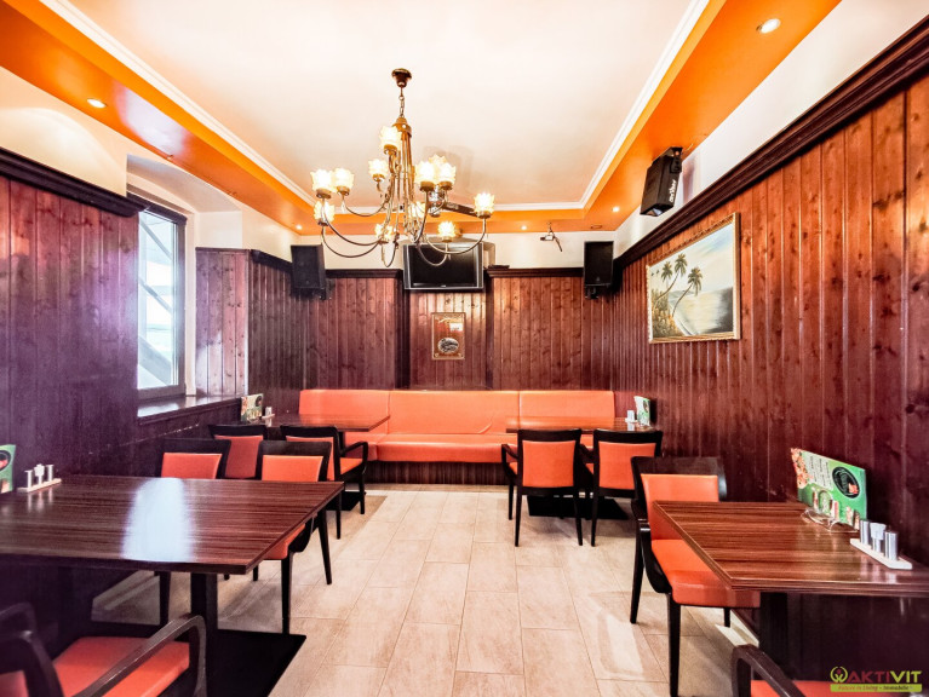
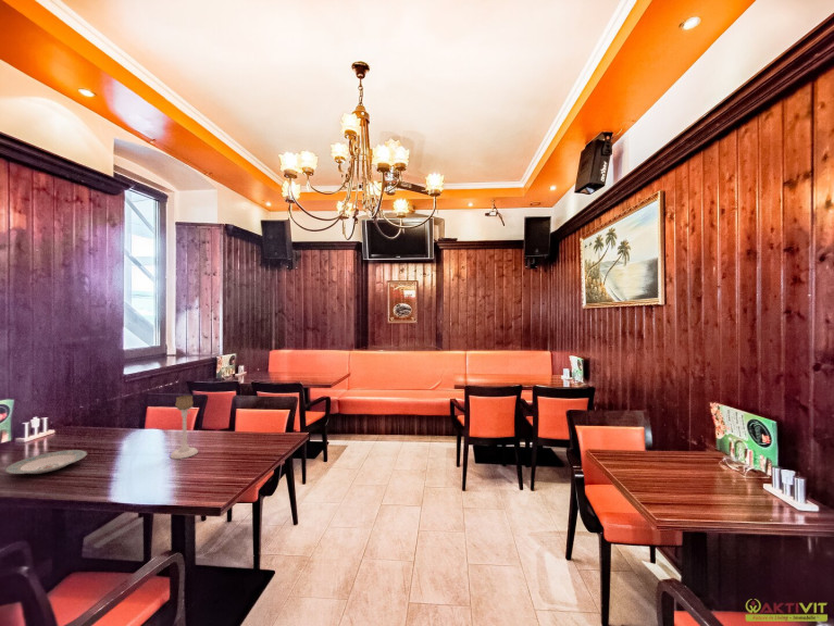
+ candle holder [169,395,199,460]
+ plate [4,449,88,475]
